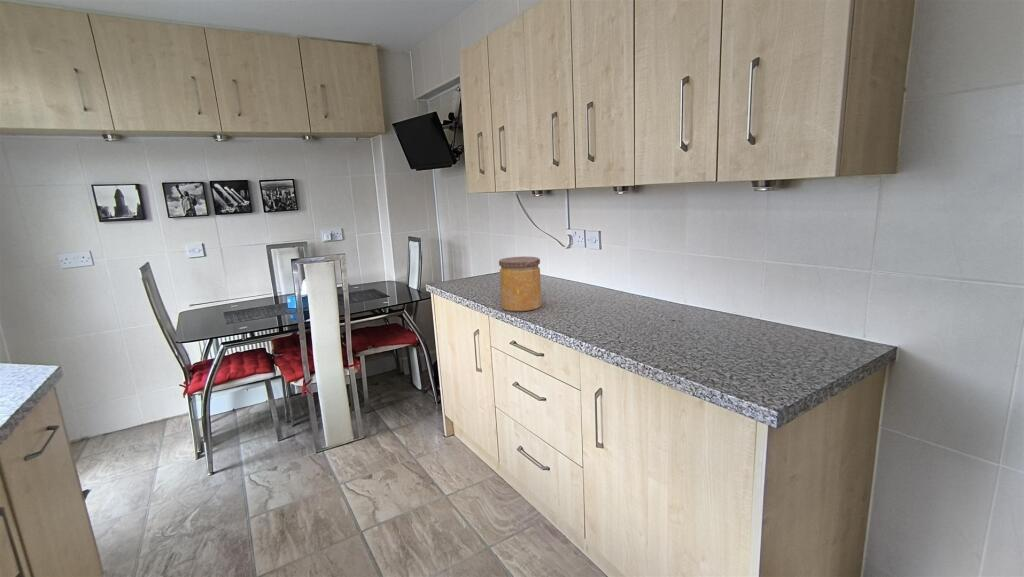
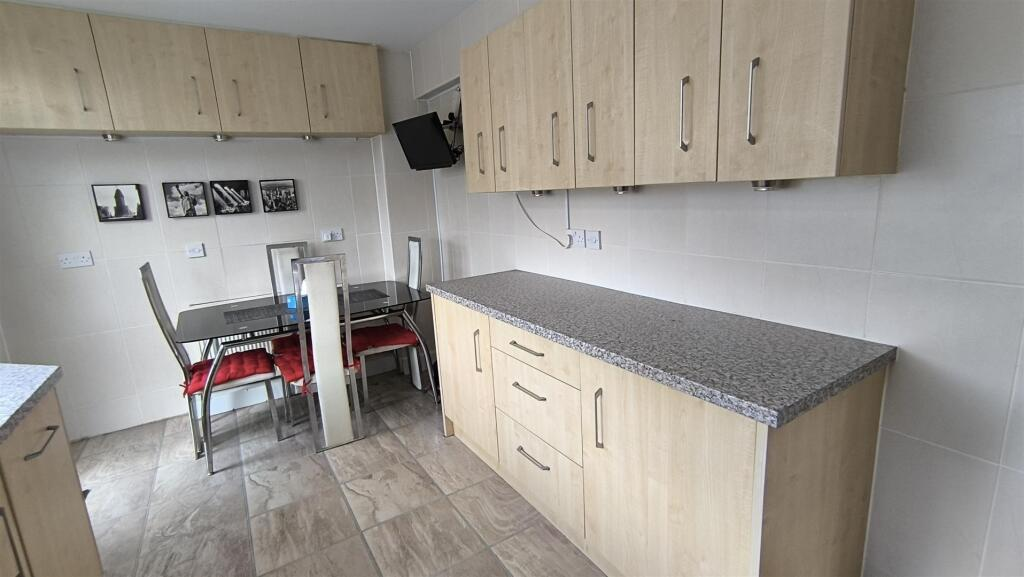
- jar [498,256,542,312]
